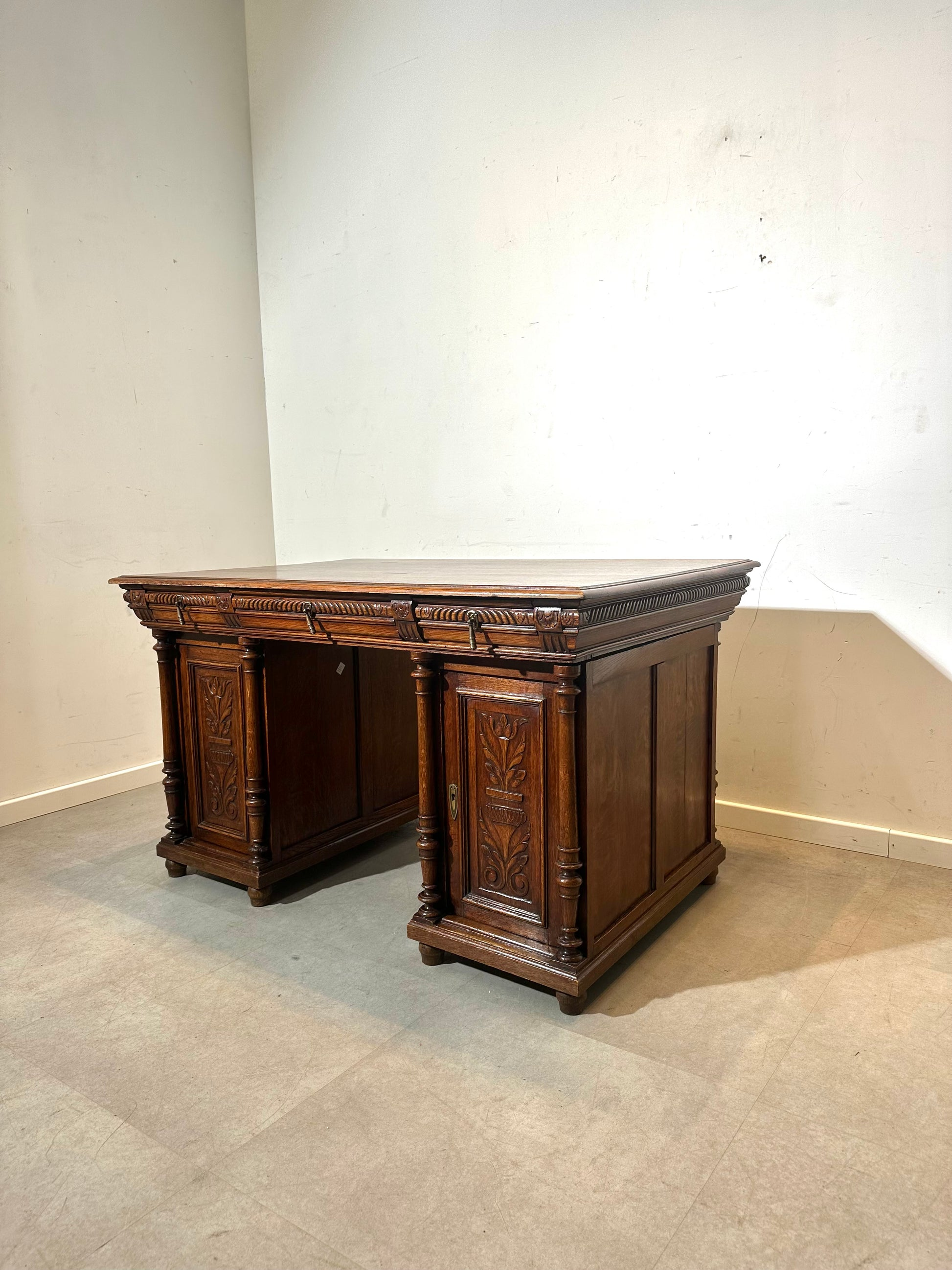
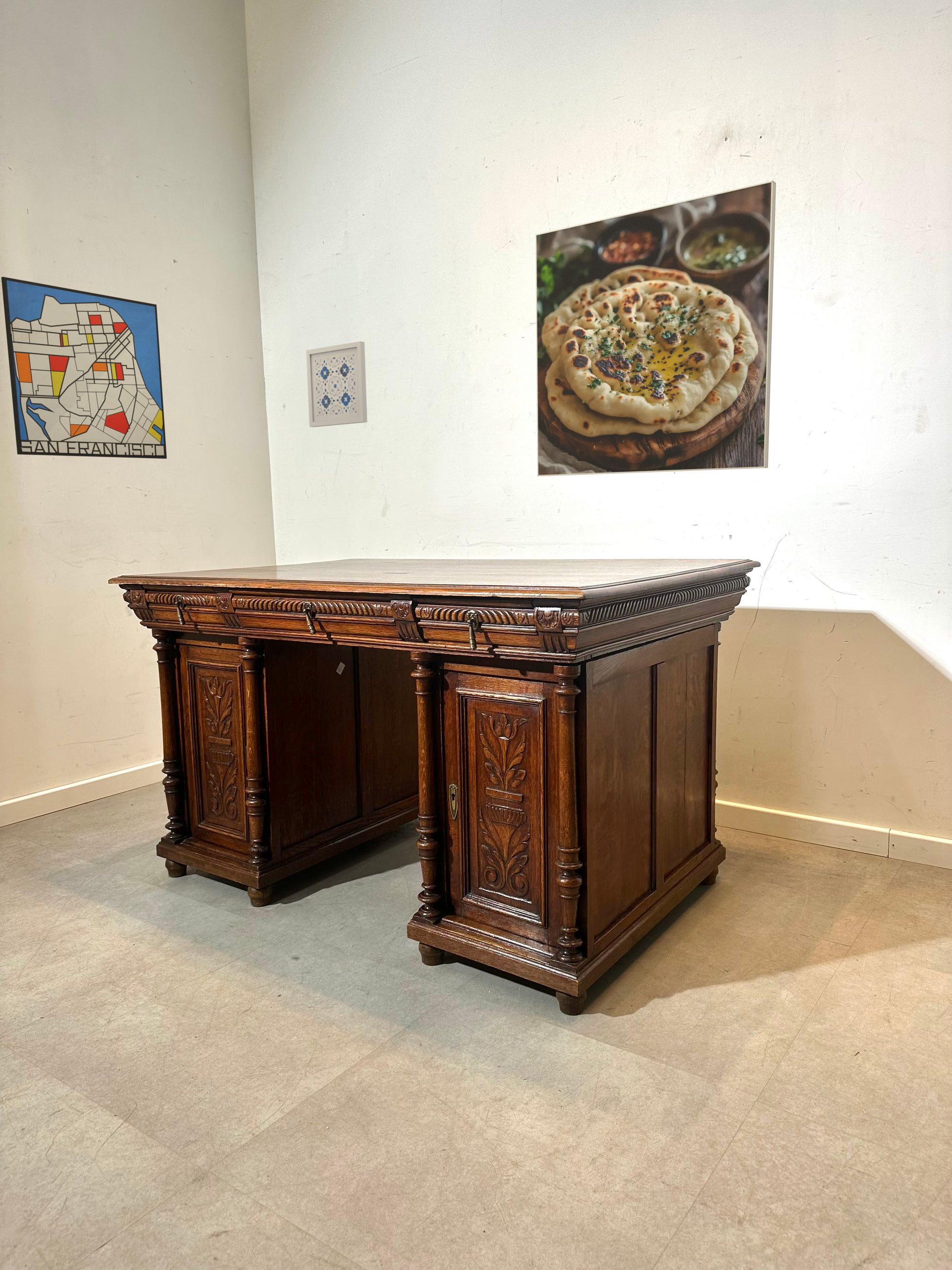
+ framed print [535,180,776,477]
+ wall art [1,277,167,459]
+ wall art [306,341,368,428]
